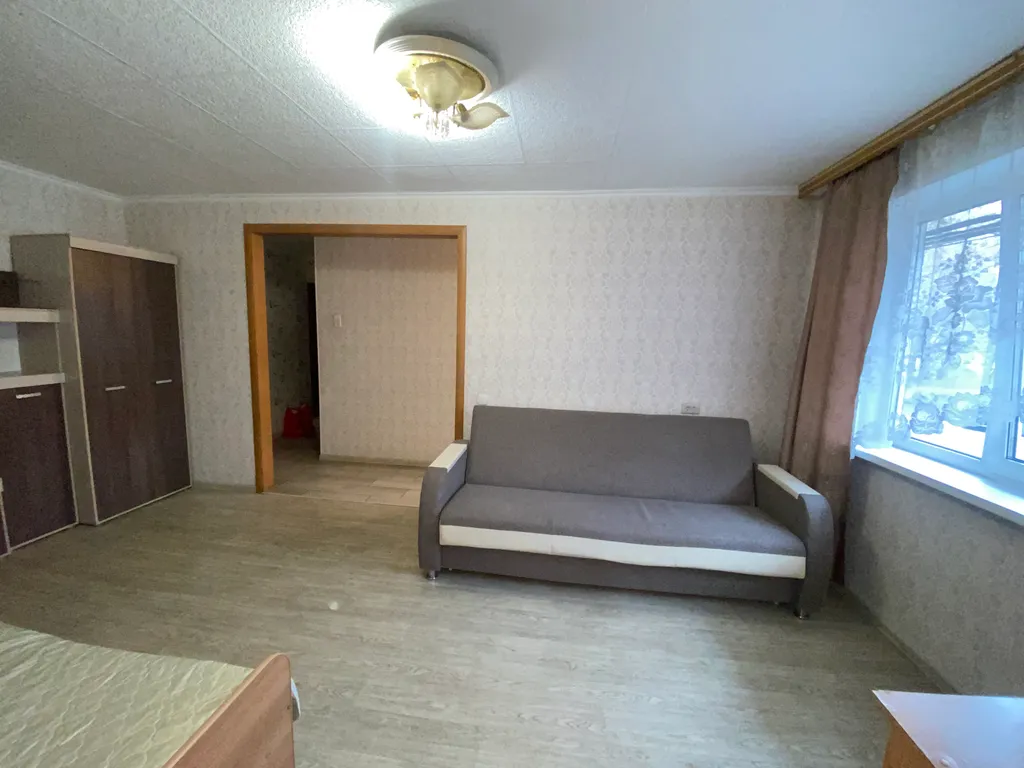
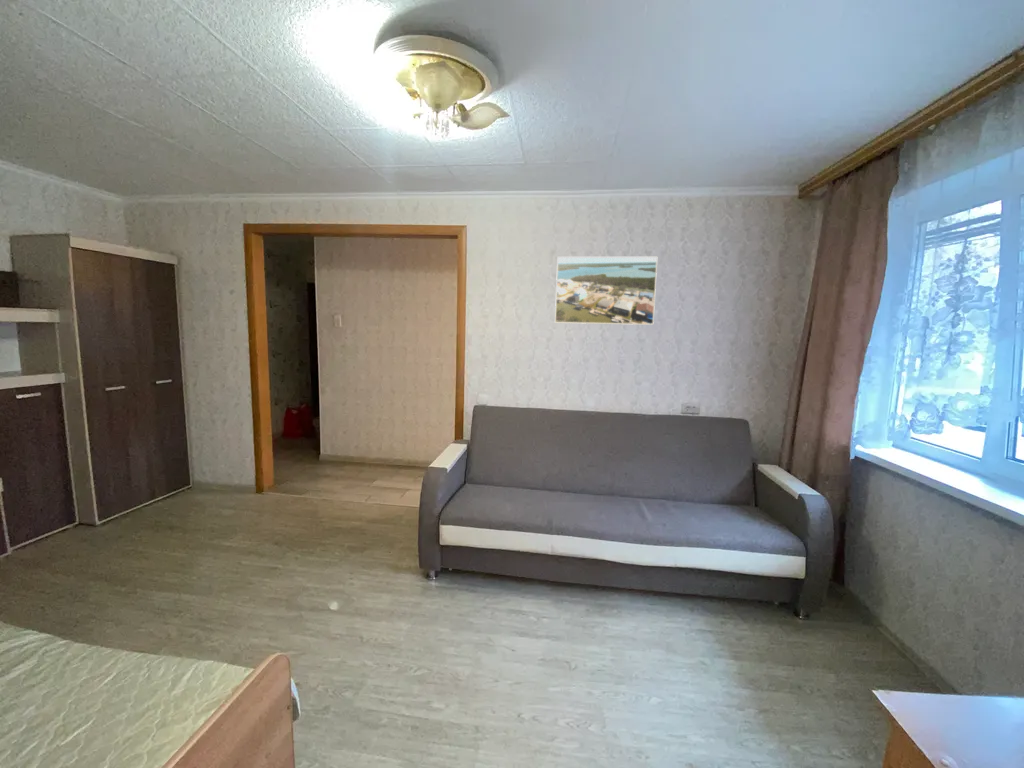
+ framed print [554,256,658,326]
